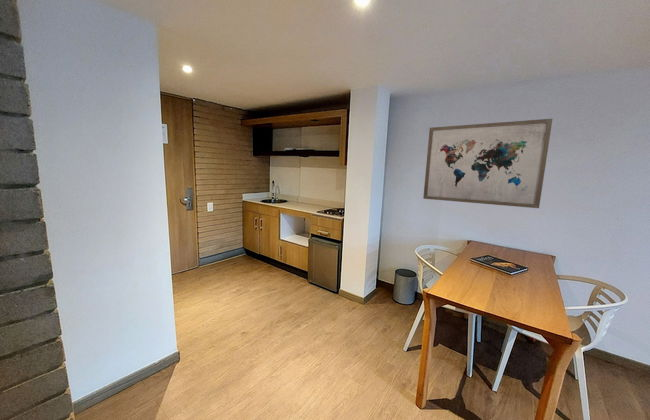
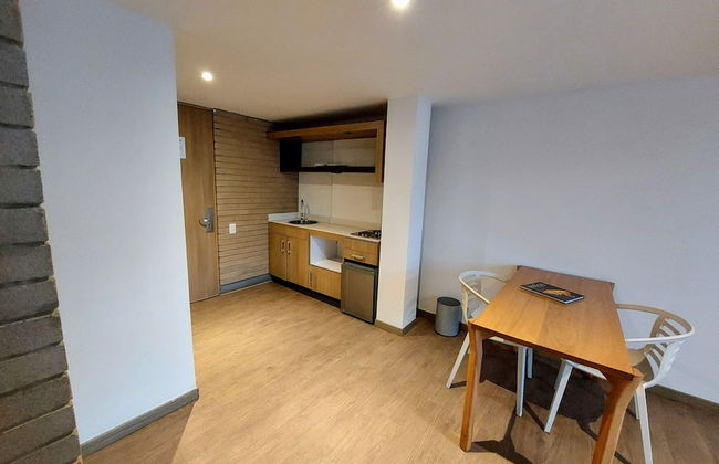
- wall art [422,118,553,209]
